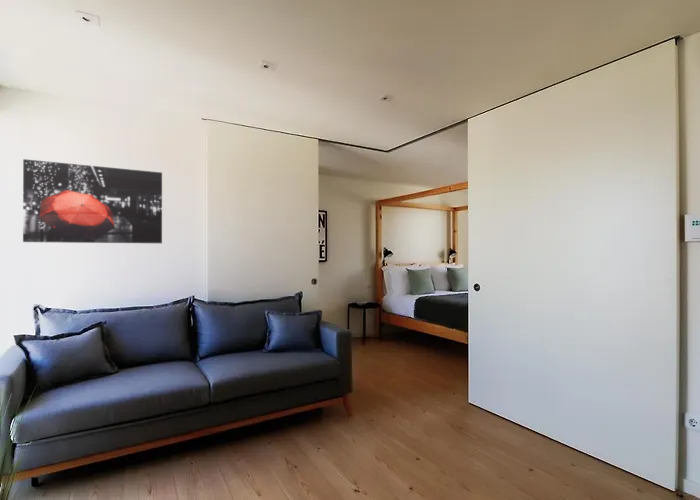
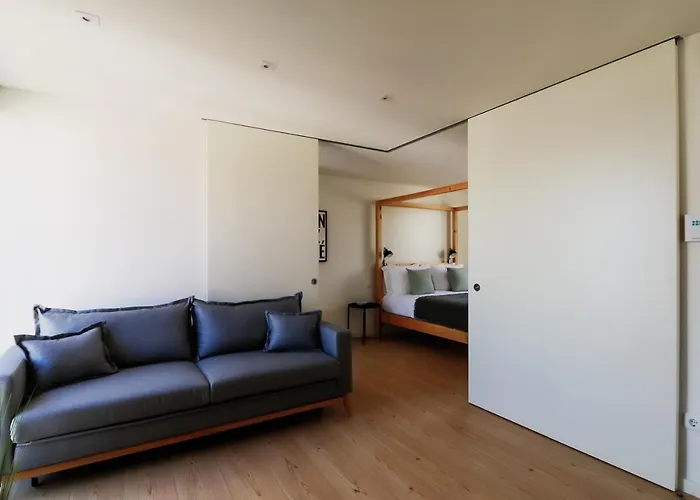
- wall art [22,158,163,244]
